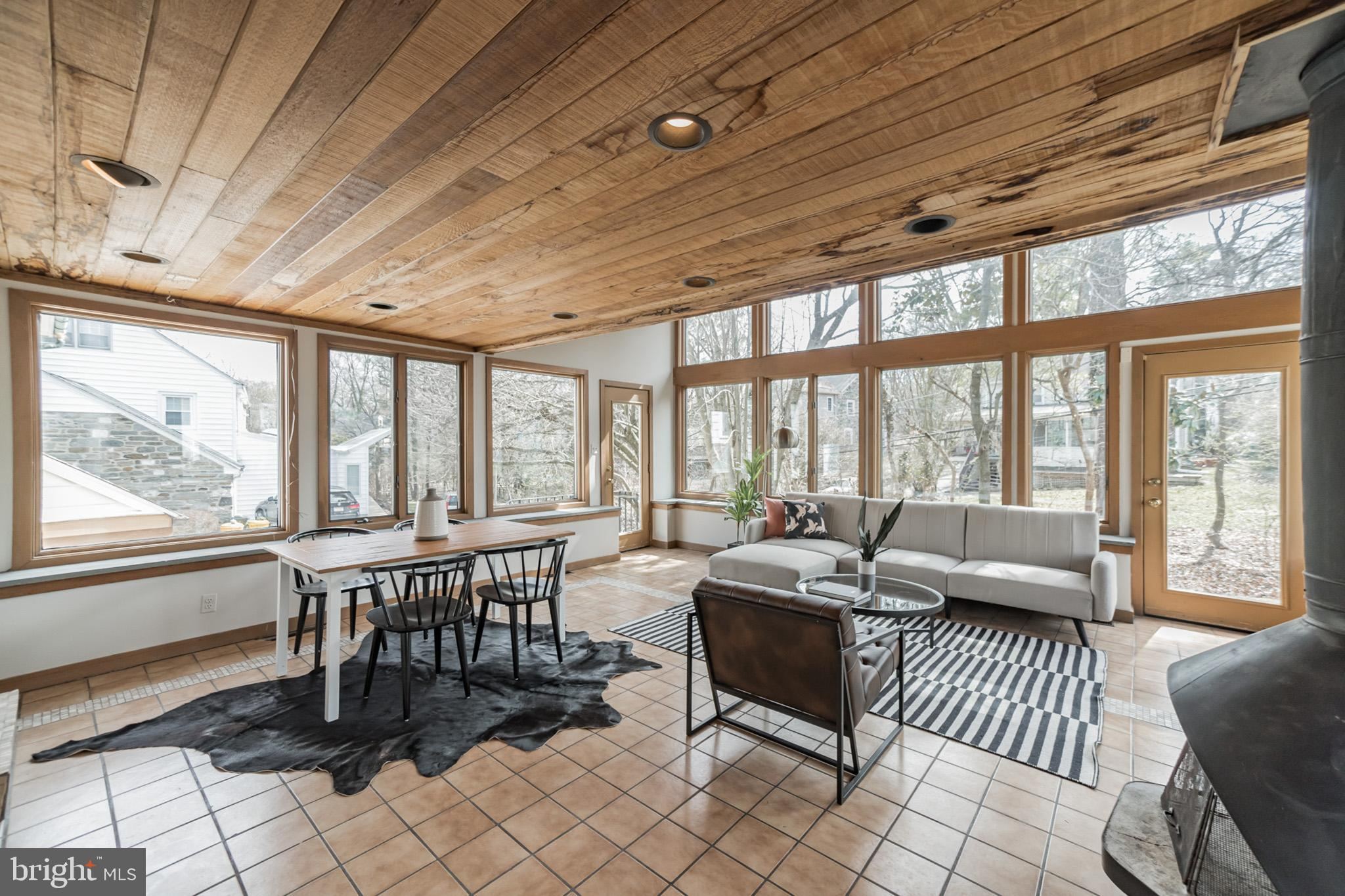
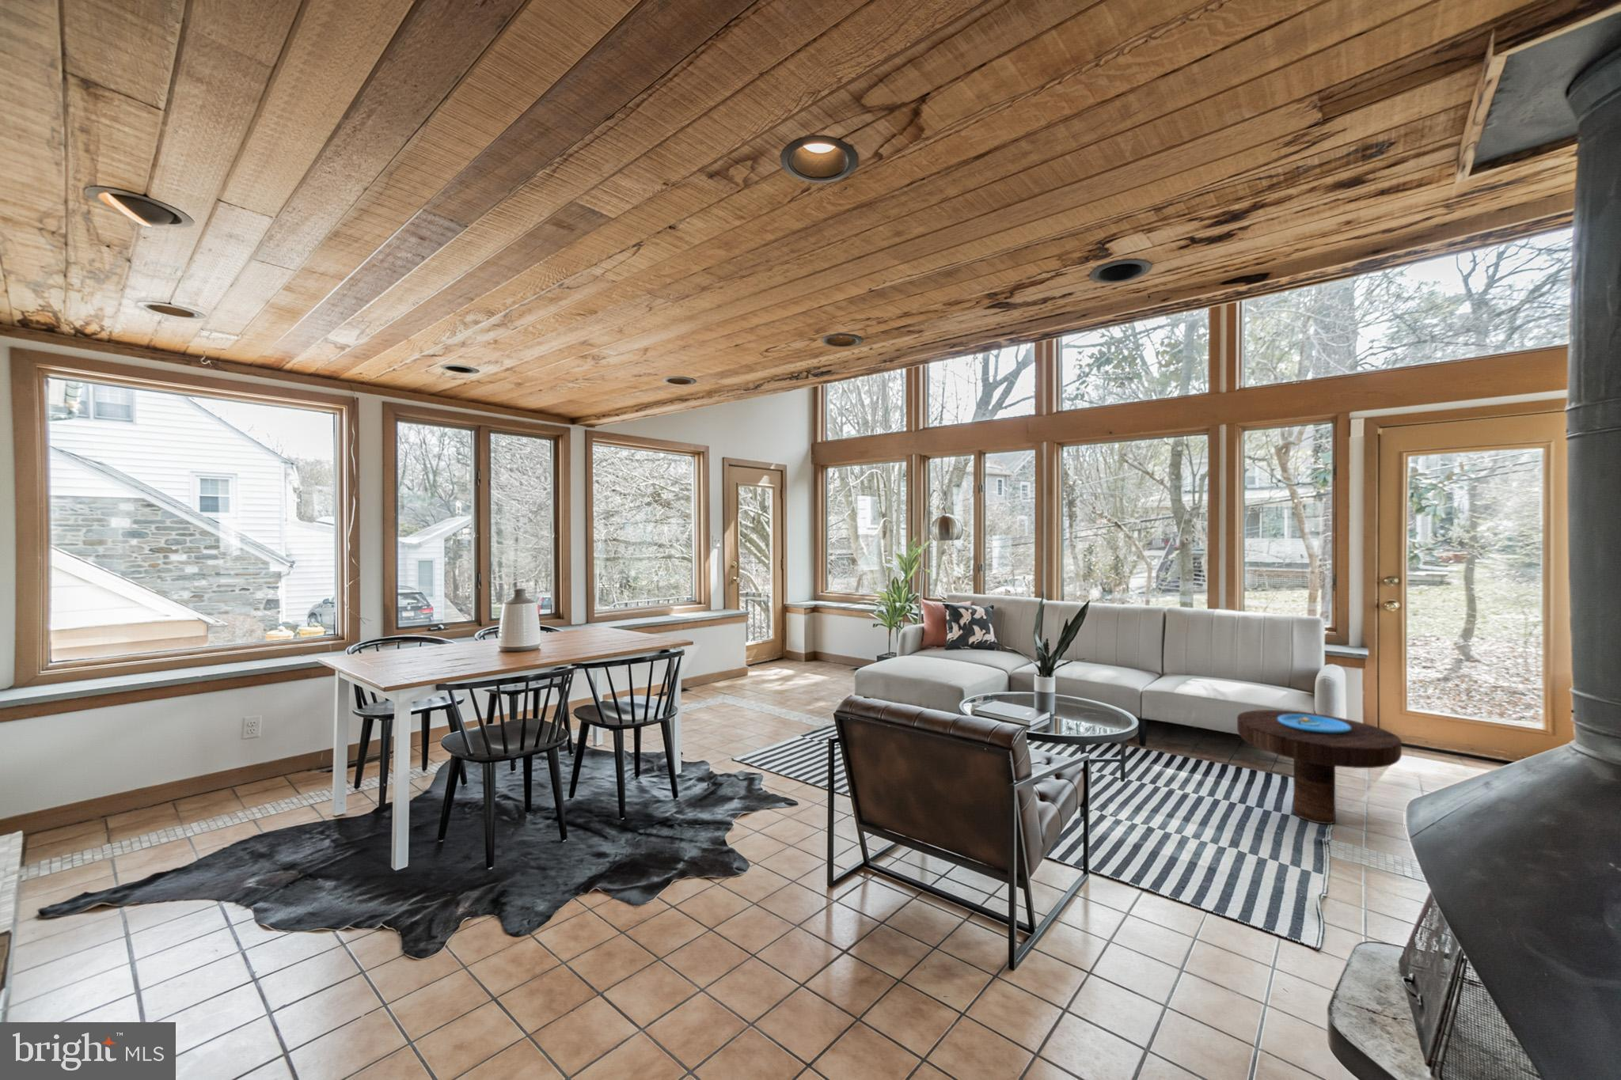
+ side table [1237,709,1403,826]
